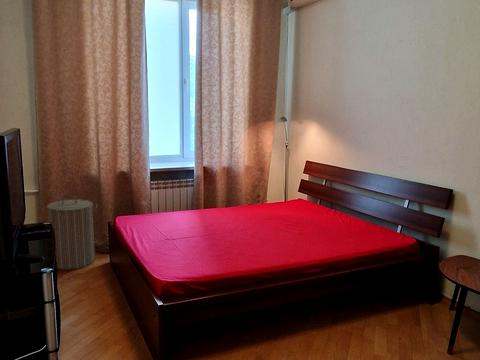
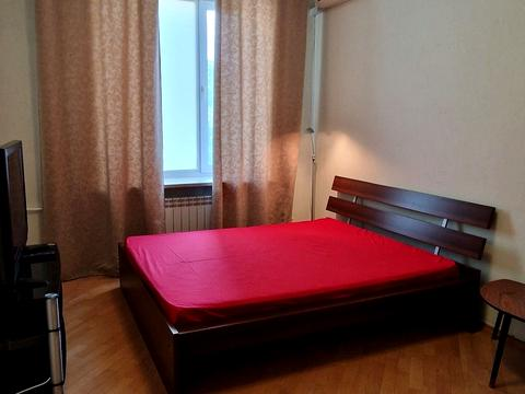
- laundry hamper [41,194,99,271]
